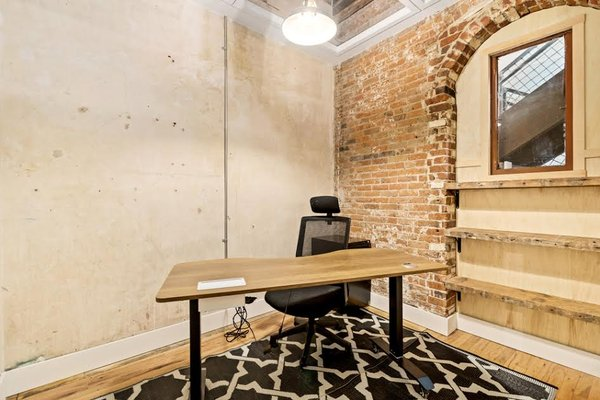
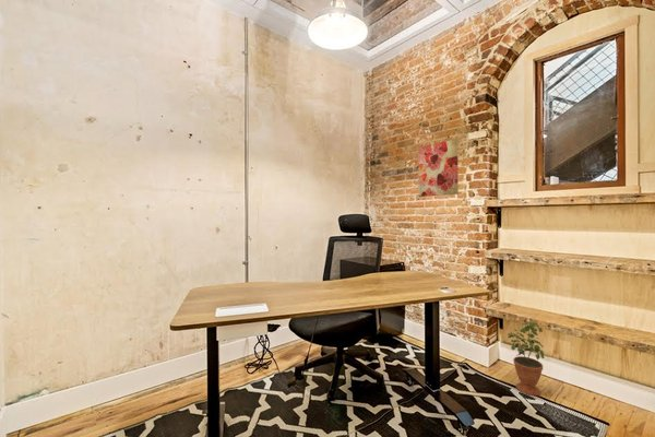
+ potted plant [507,317,546,397]
+ wall art [417,138,460,198]
